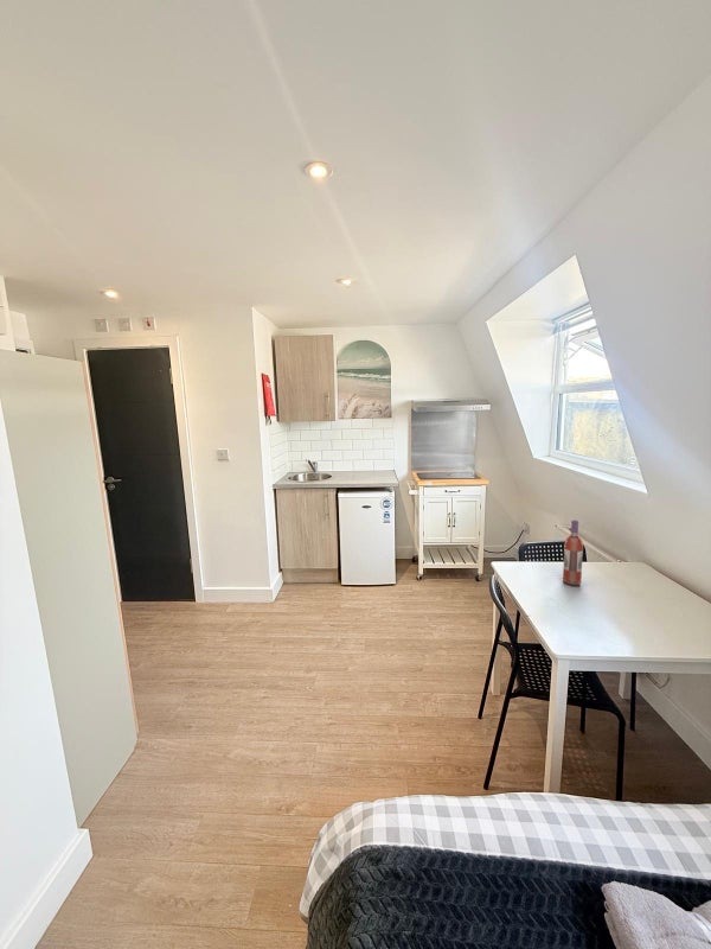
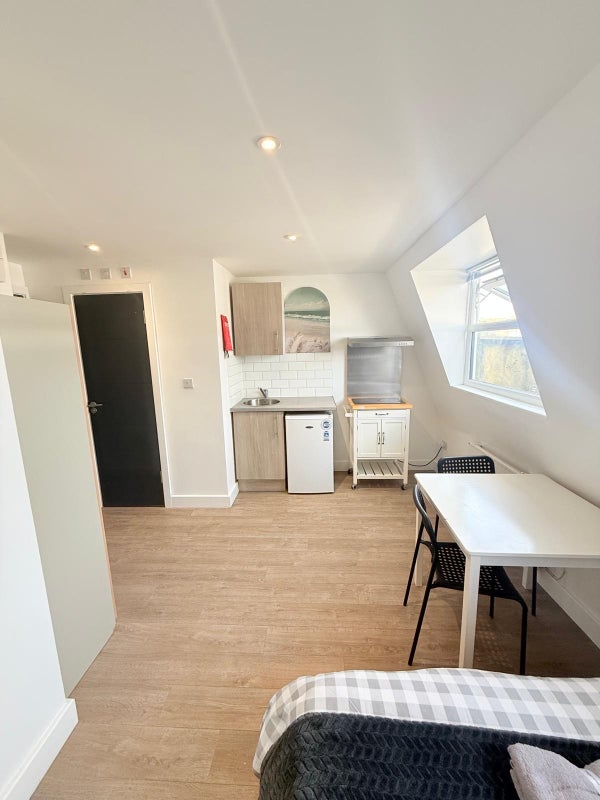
- wine bottle [562,518,584,586]
